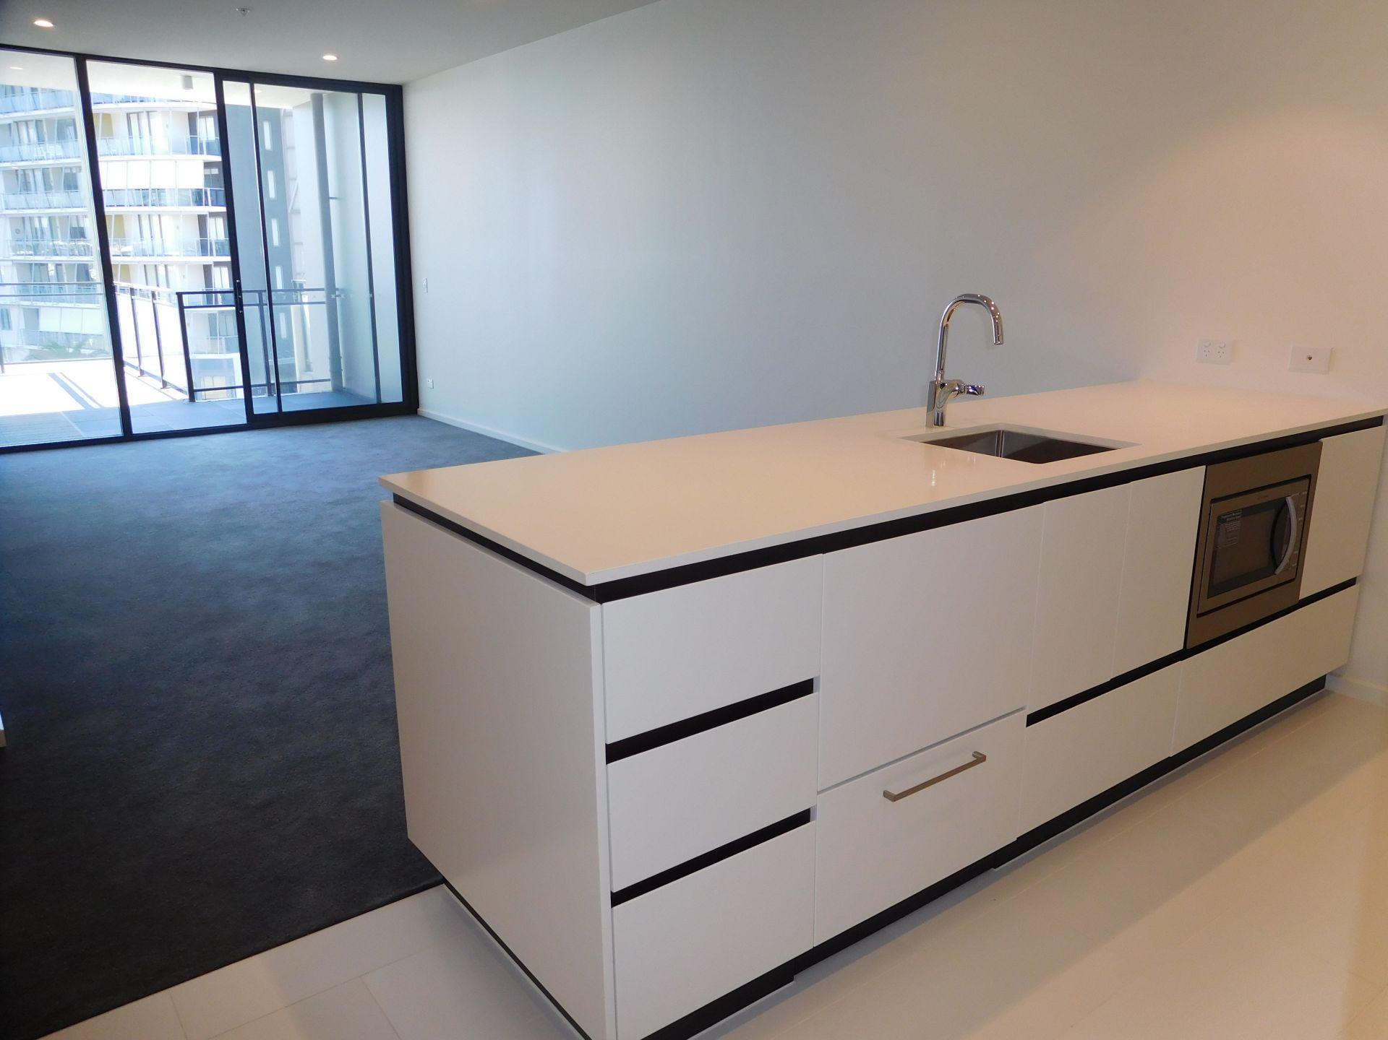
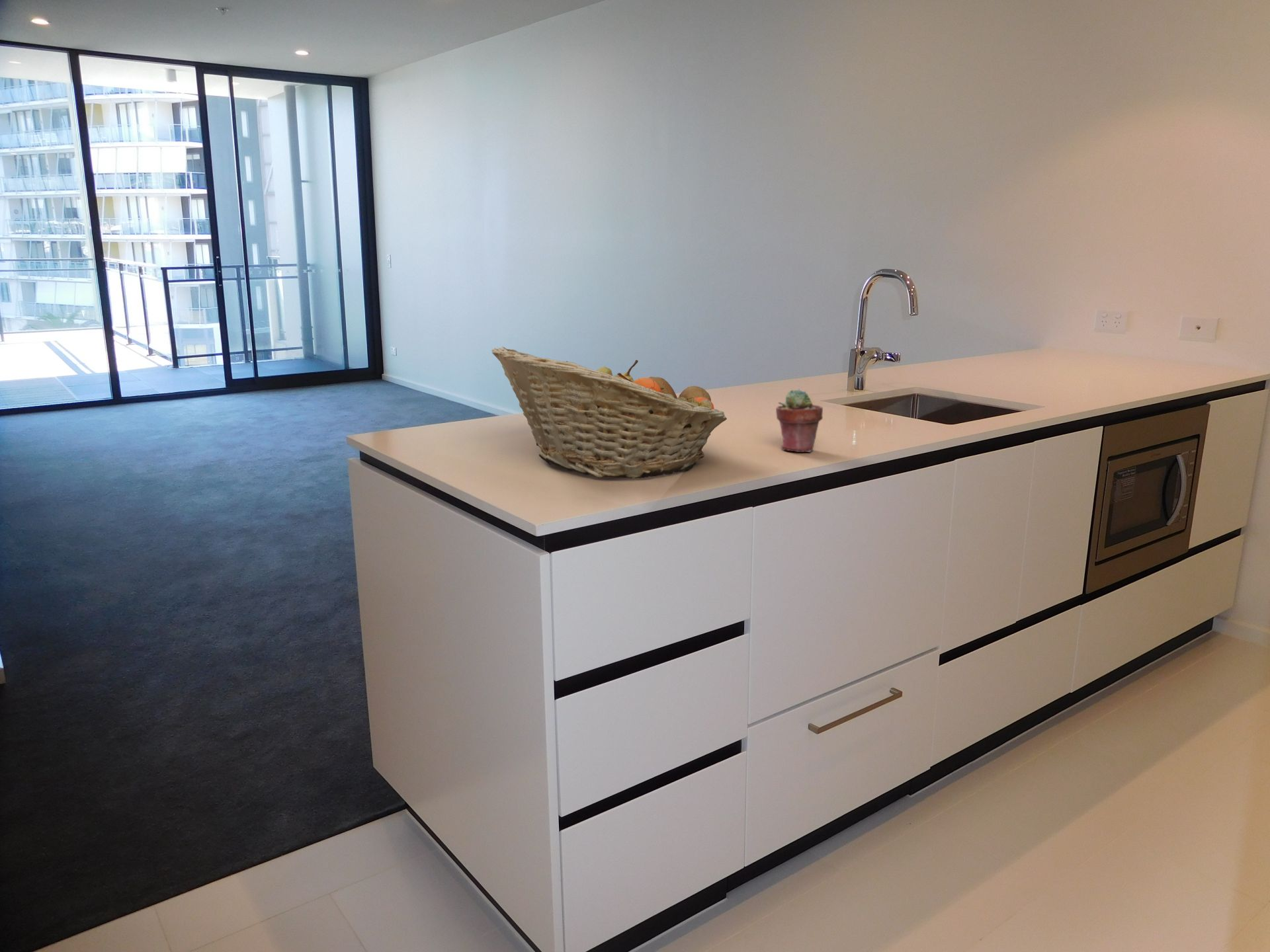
+ potted succulent [775,388,824,453]
+ fruit basket [491,346,728,479]
